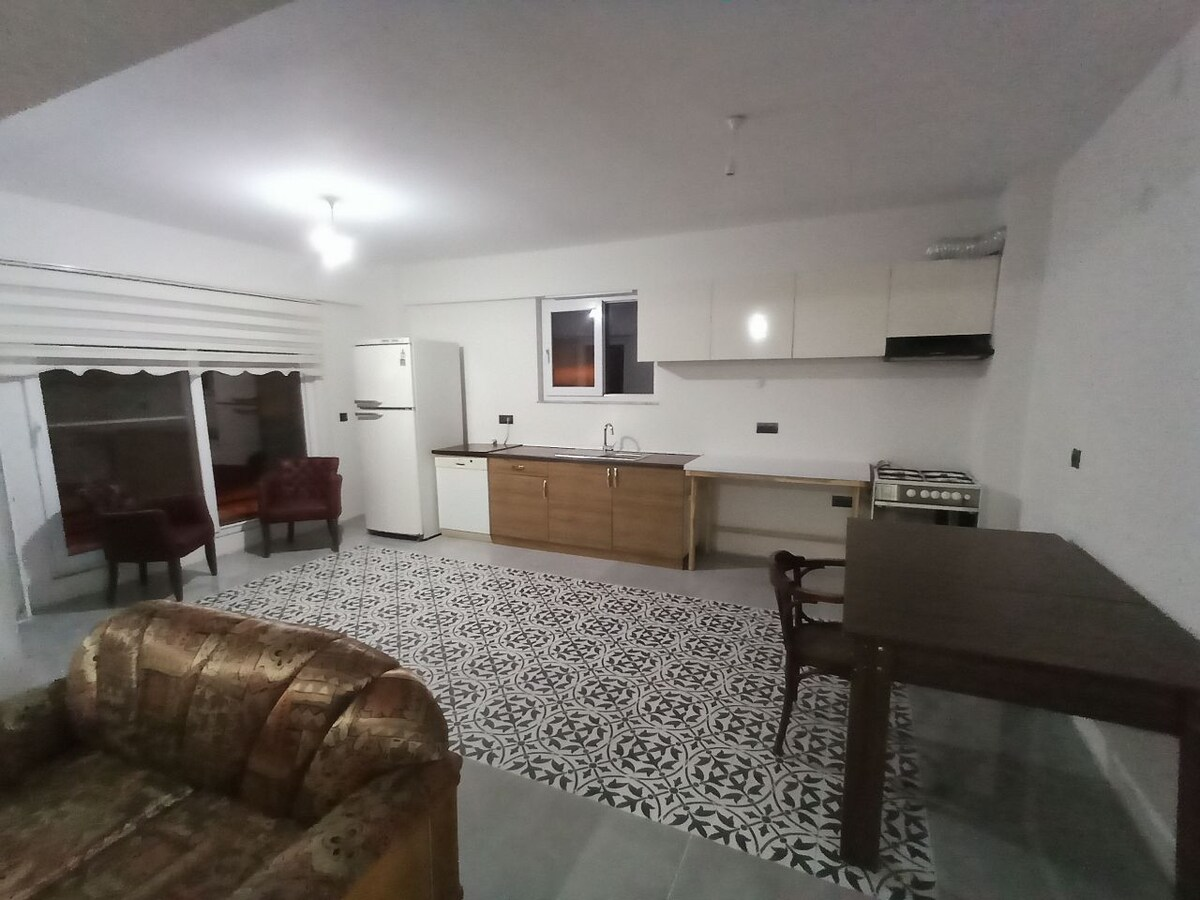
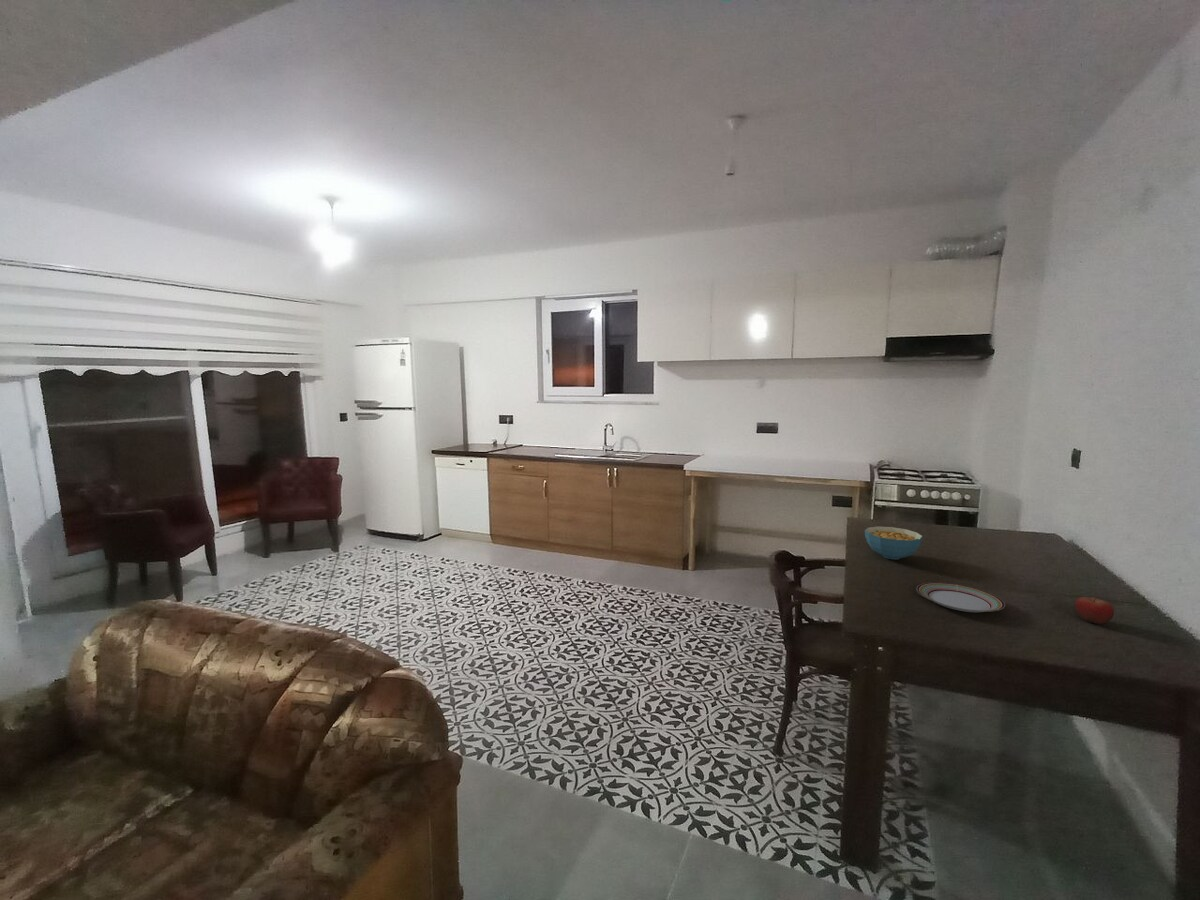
+ plate [916,581,1006,613]
+ fruit [1074,595,1115,625]
+ cereal bowl [864,525,924,561]
